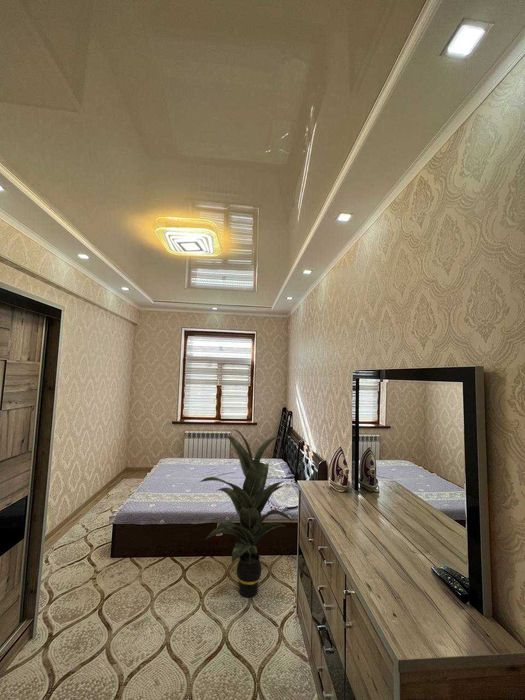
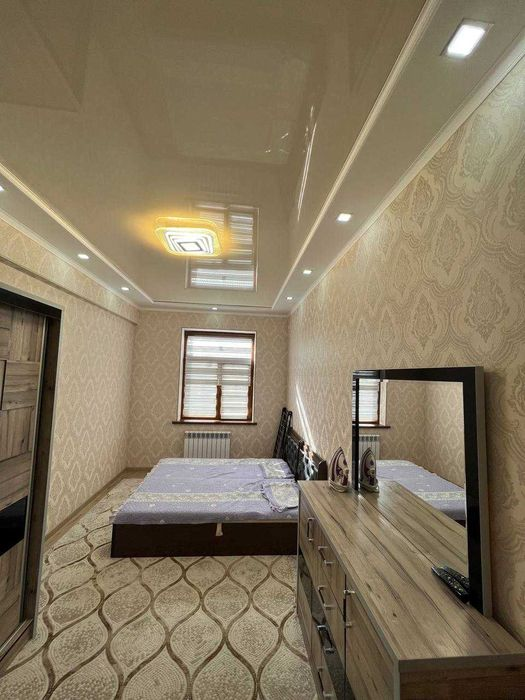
- indoor plant [199,428,294,598]
